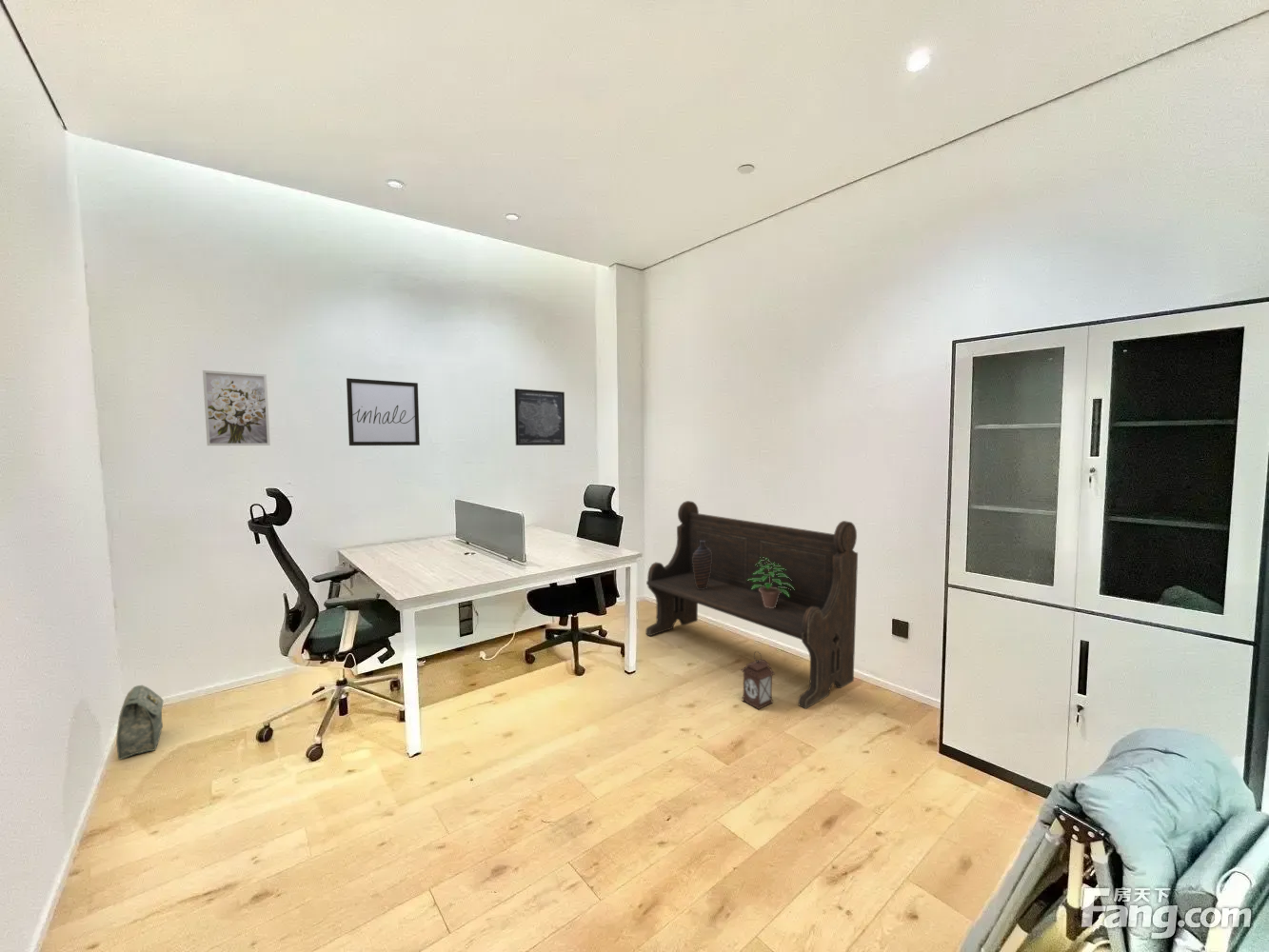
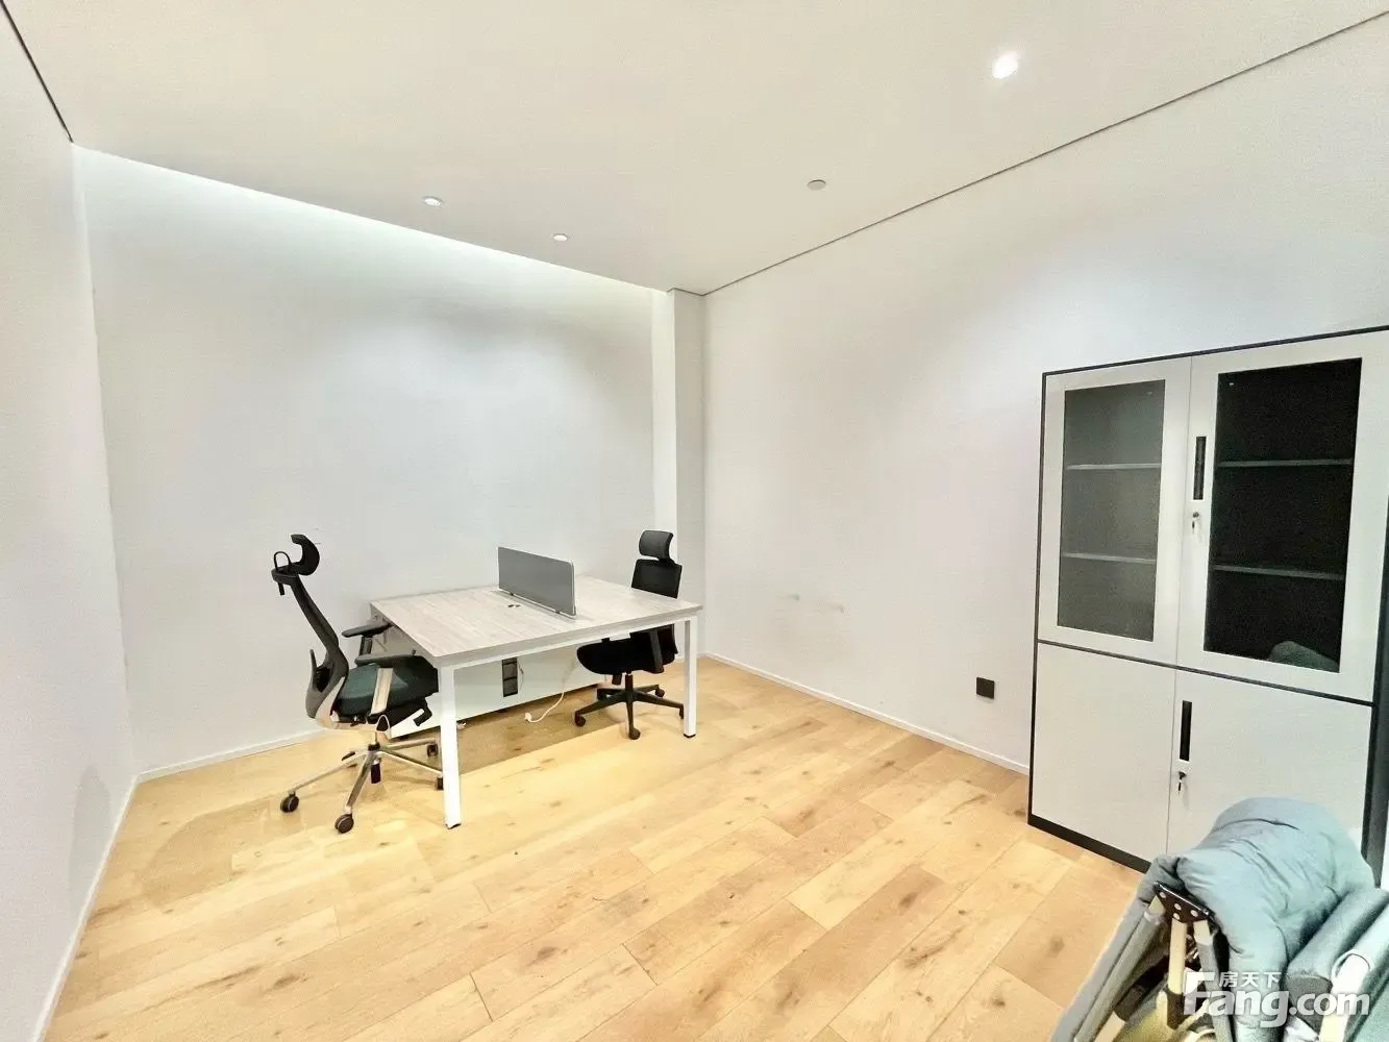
- wall art [514,387,565,446]
- lantern [741,650,776,711]
- potted plant [747,557,795,608]
- wall art [202,369,271,446]
- bench [645,500,859,710]
- decorative vase [692,541,712,589]
- bag [115,684,164,761]
- wall art [346,377,421,446]
